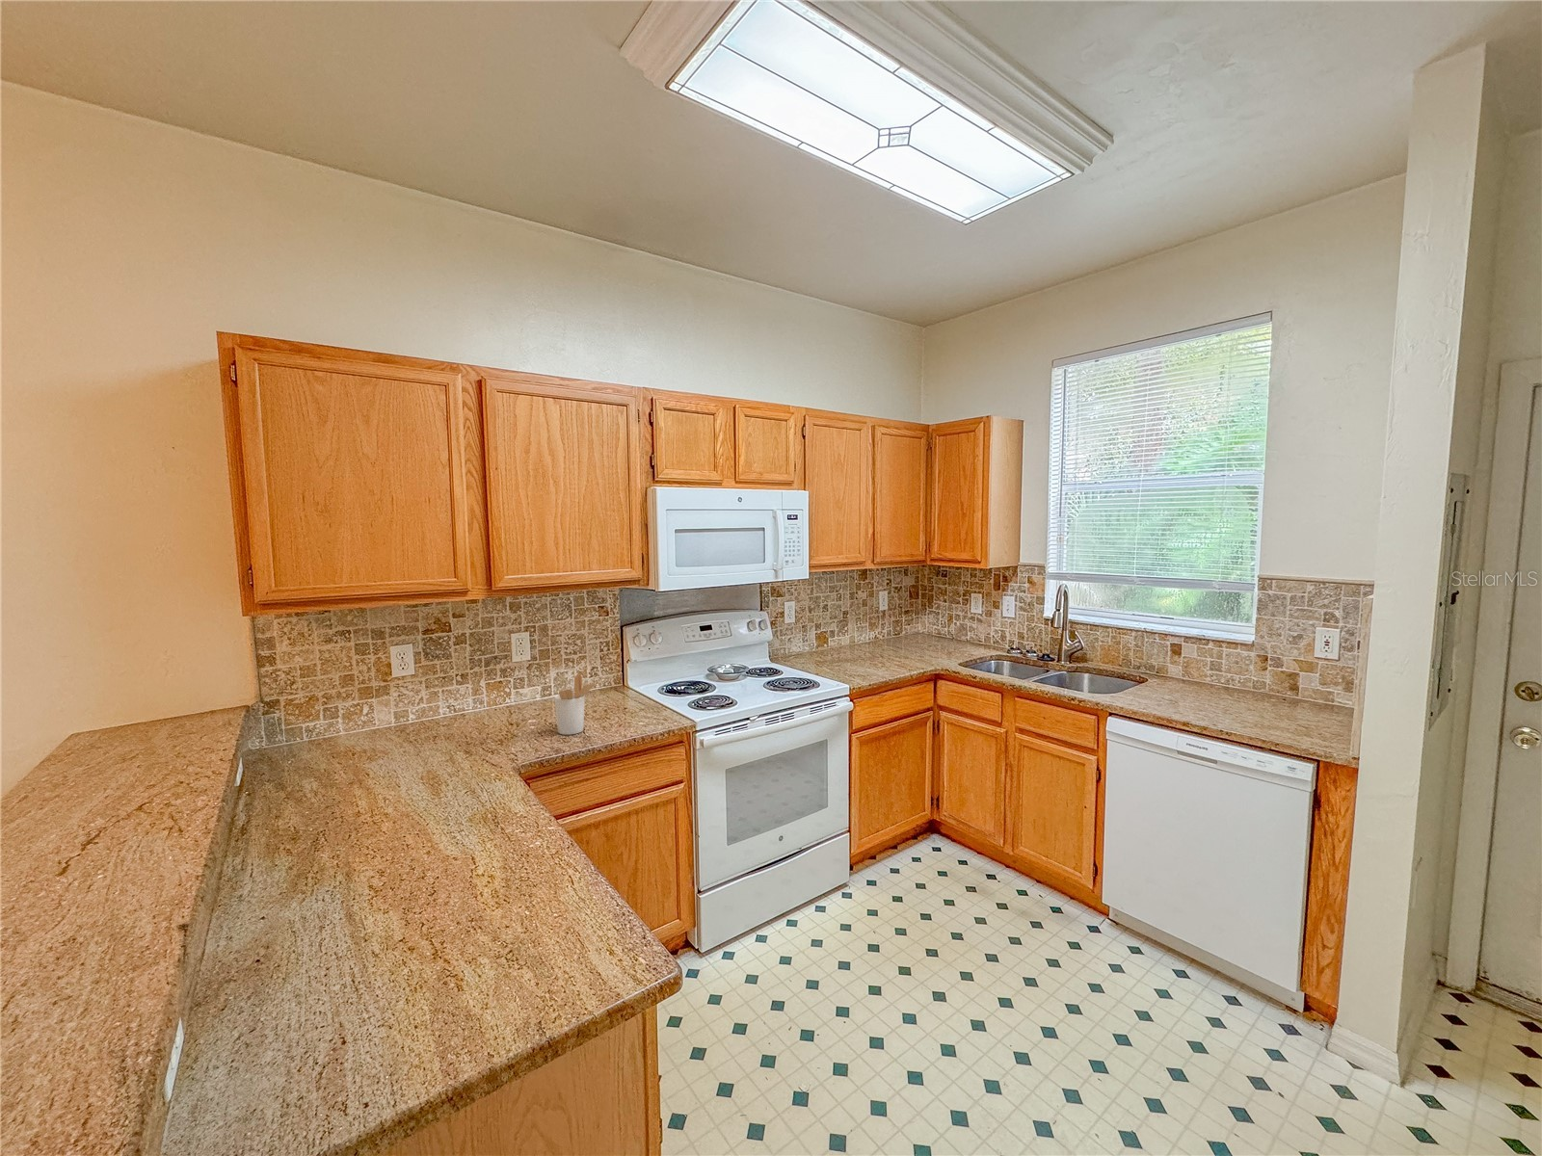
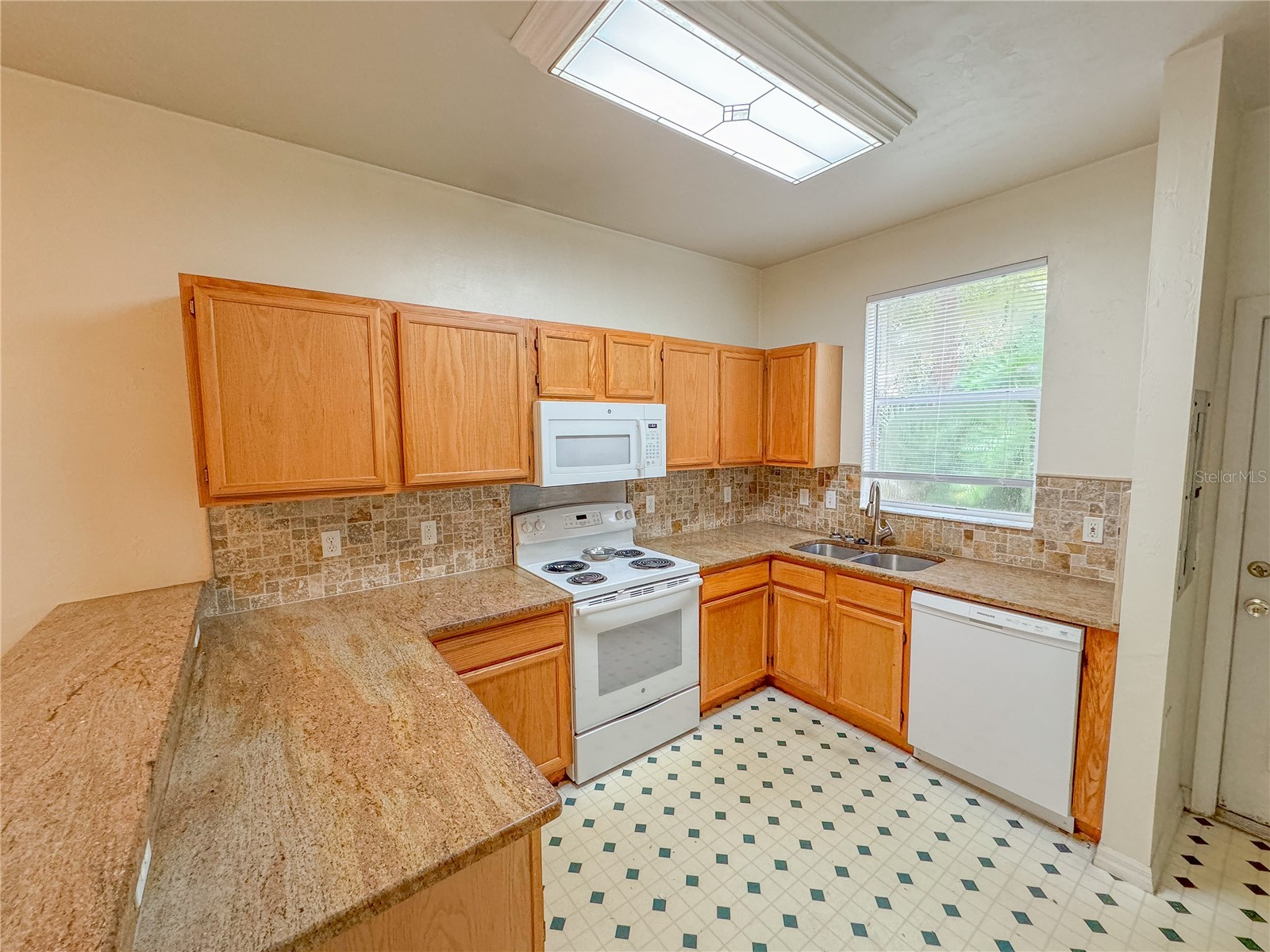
- utensil holder [554,674,601,736]
